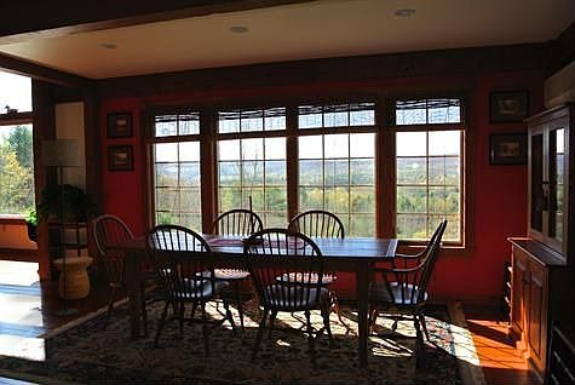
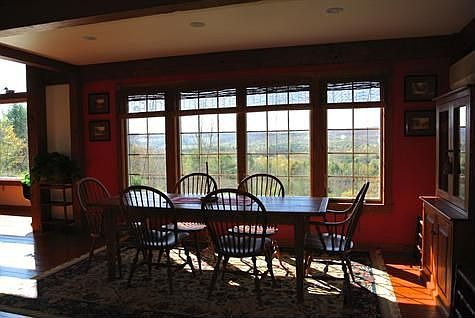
- side table [52,255,93,301]
- floor lamp [40,138,81,317]
